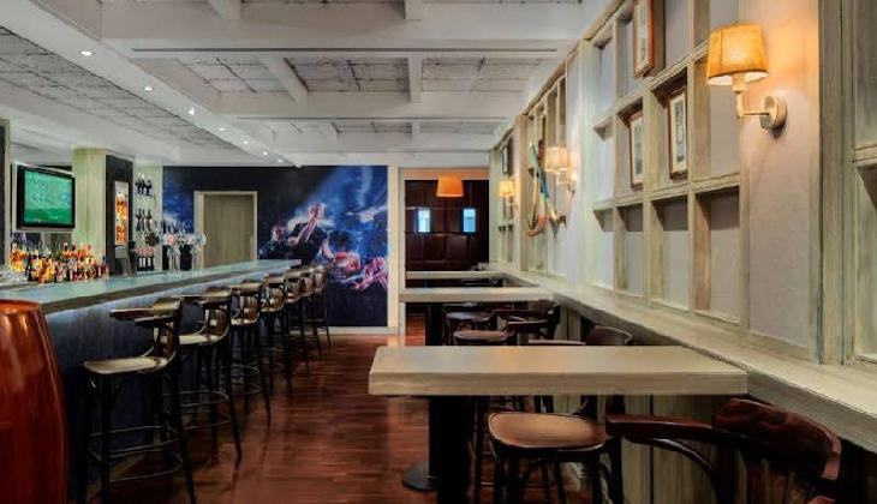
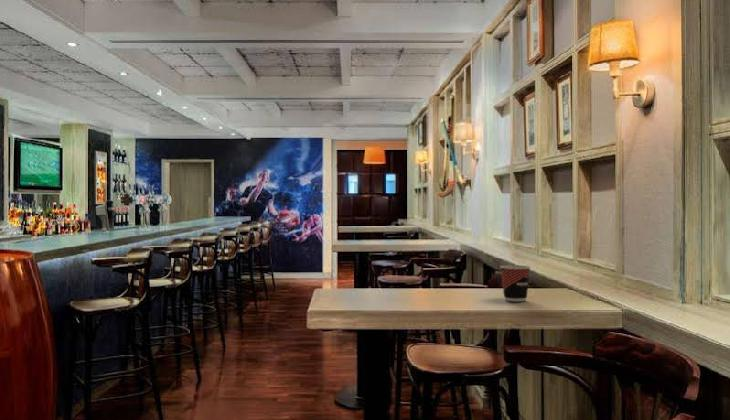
+ cup [499,264,532,302]
